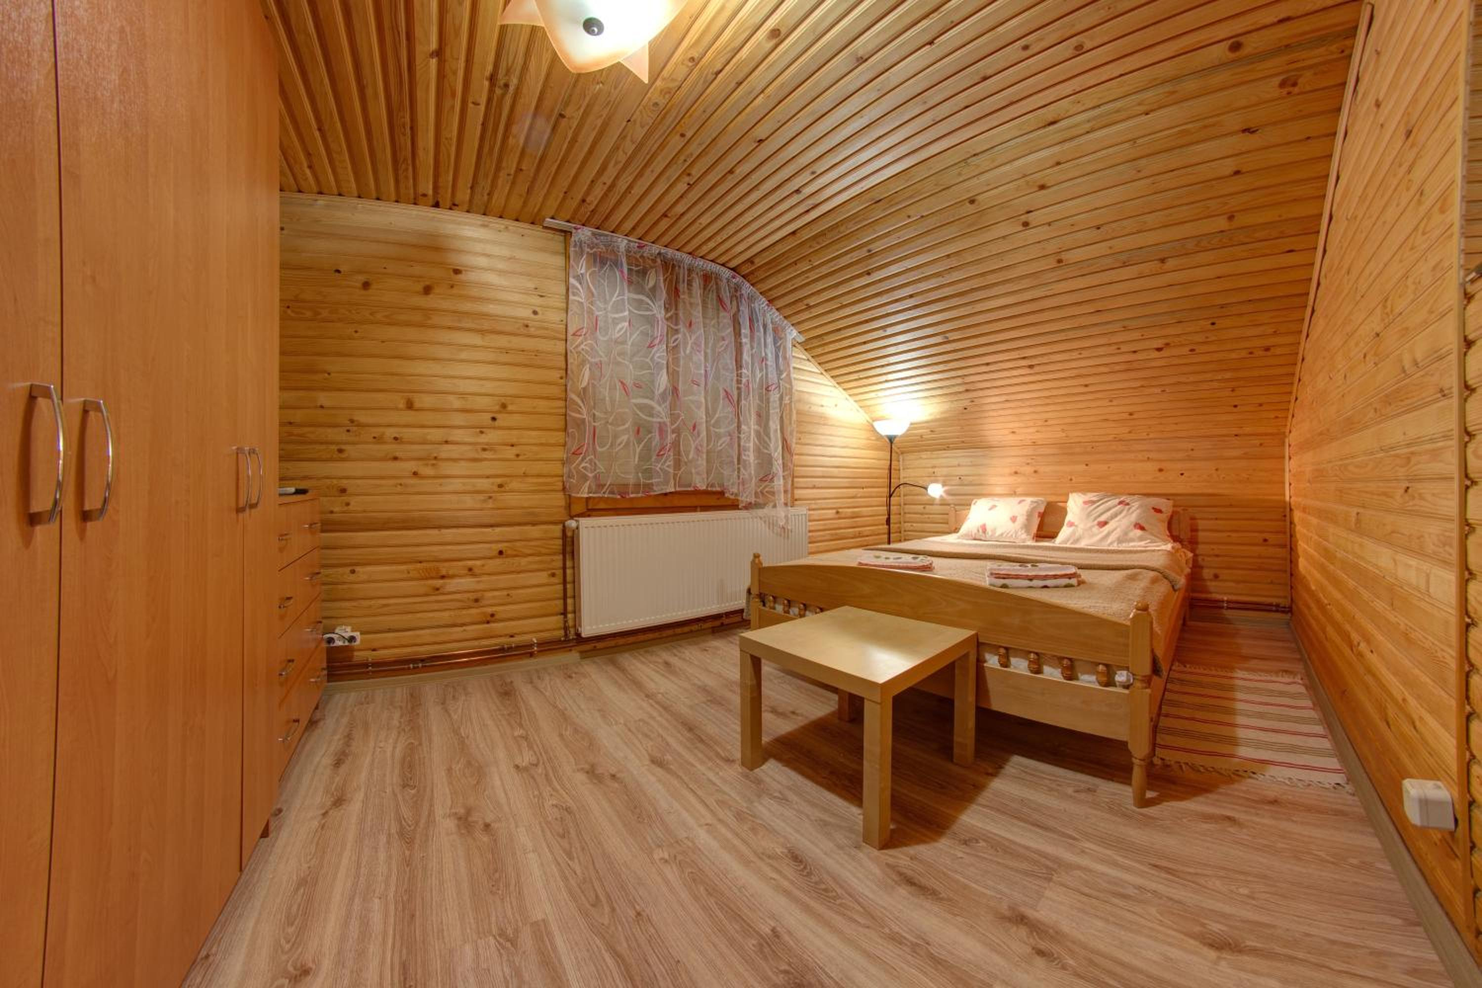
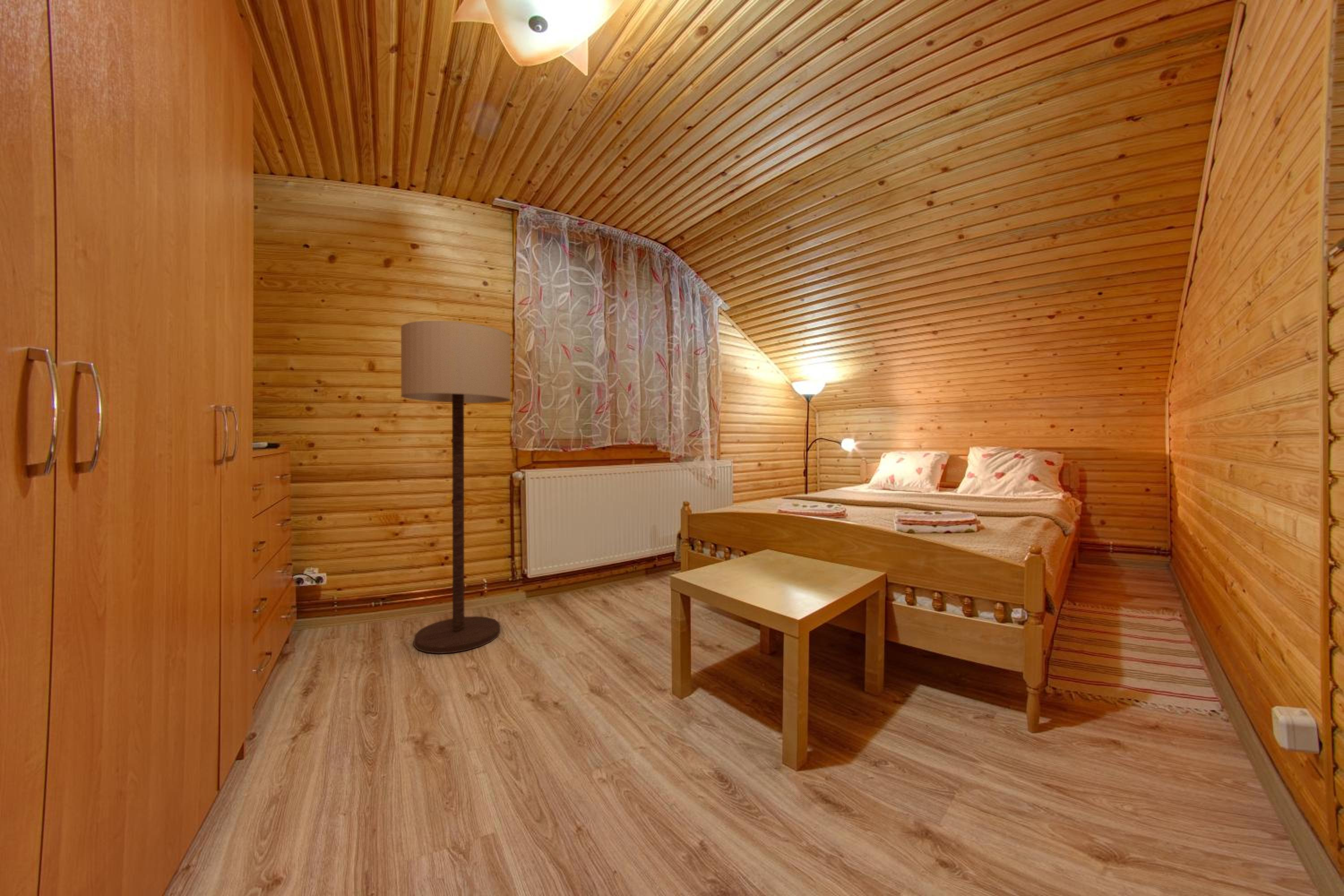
+ floor lamp [401,320,511,654]
